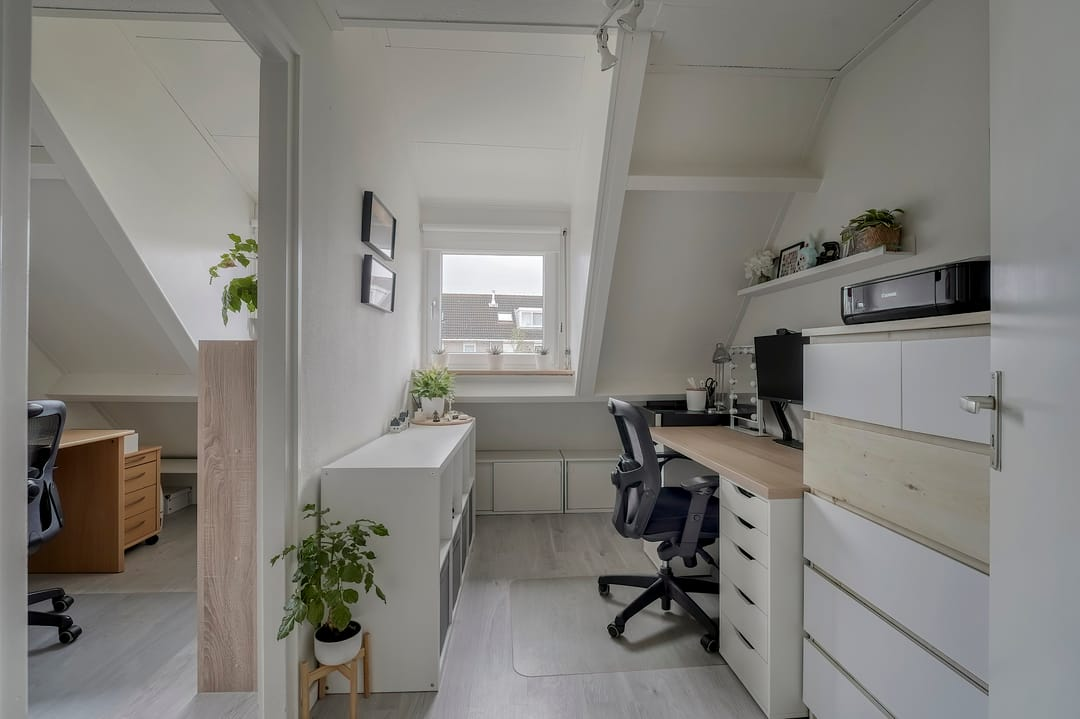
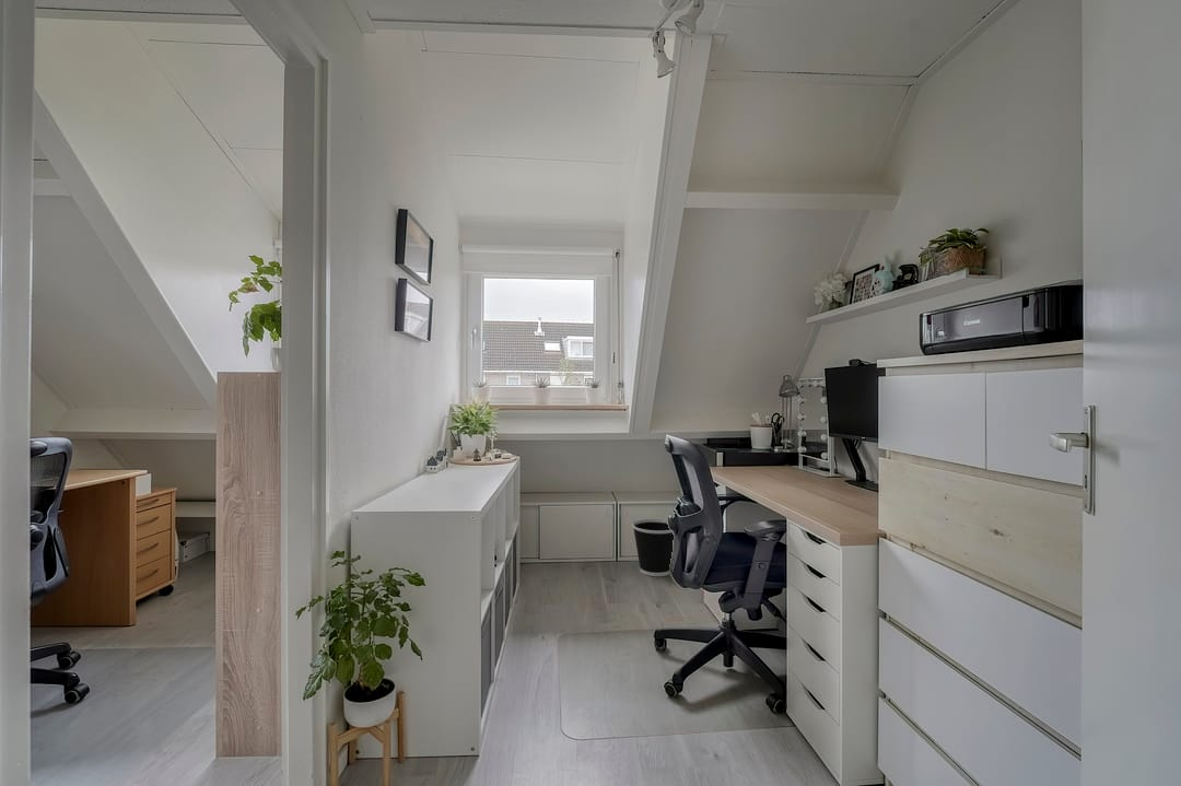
+ wastebasket [631,518,674,577]
